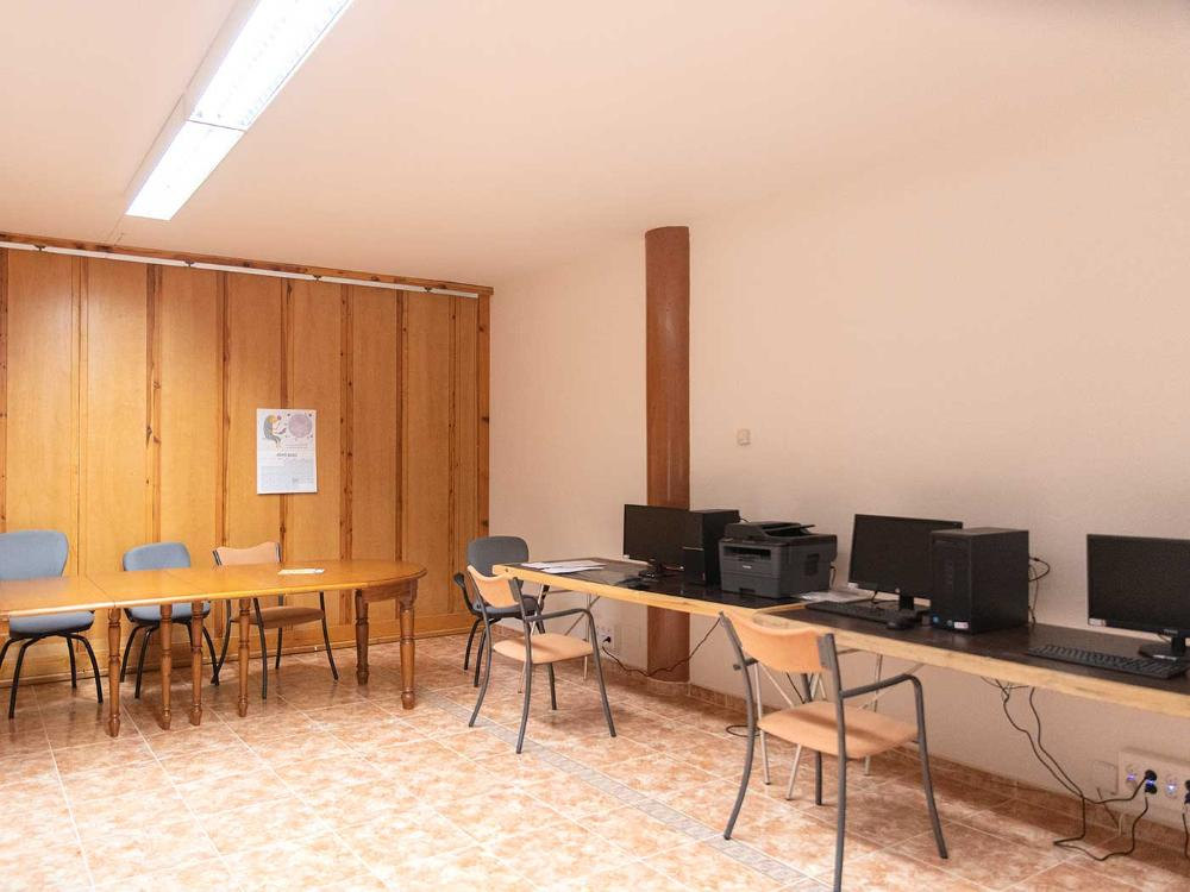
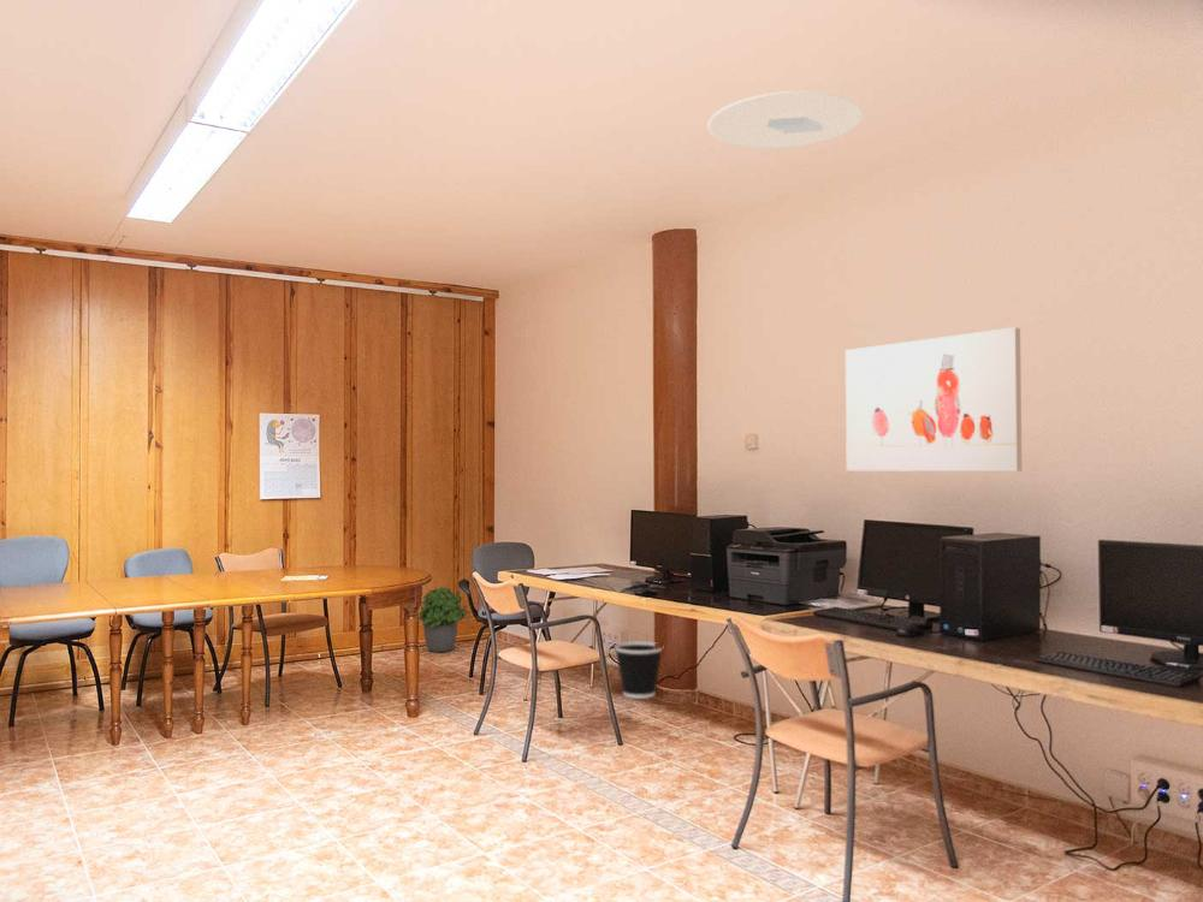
+ potted plant [419,584,470,653]
+ wall art [845,326,1023,473]
+ wastebasket [614,640,663,700]
+ ceiling light [707,90,864,150]
